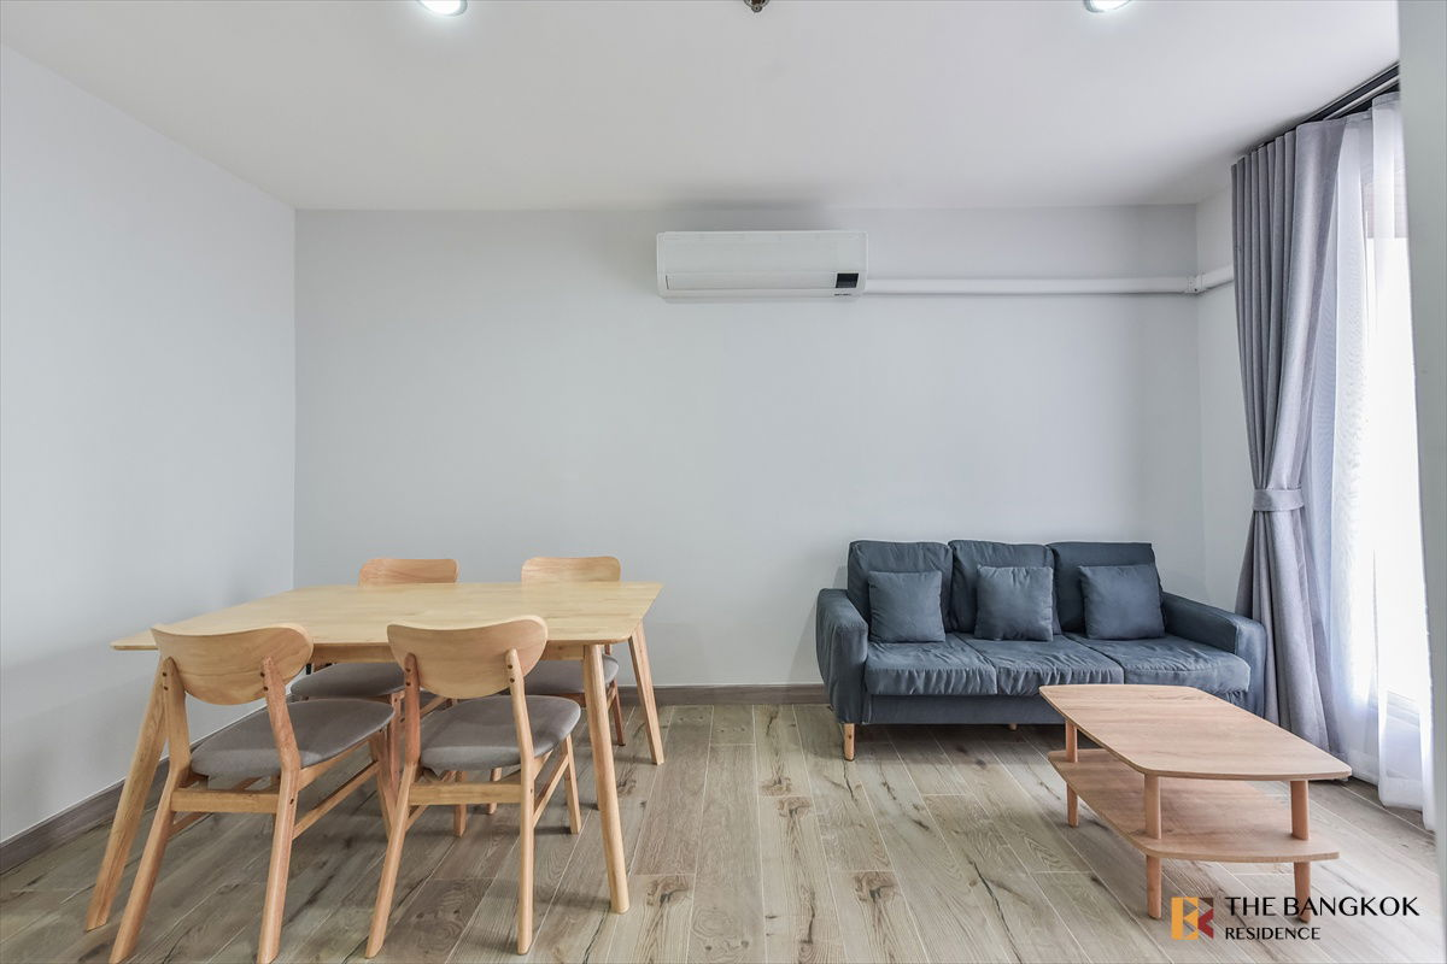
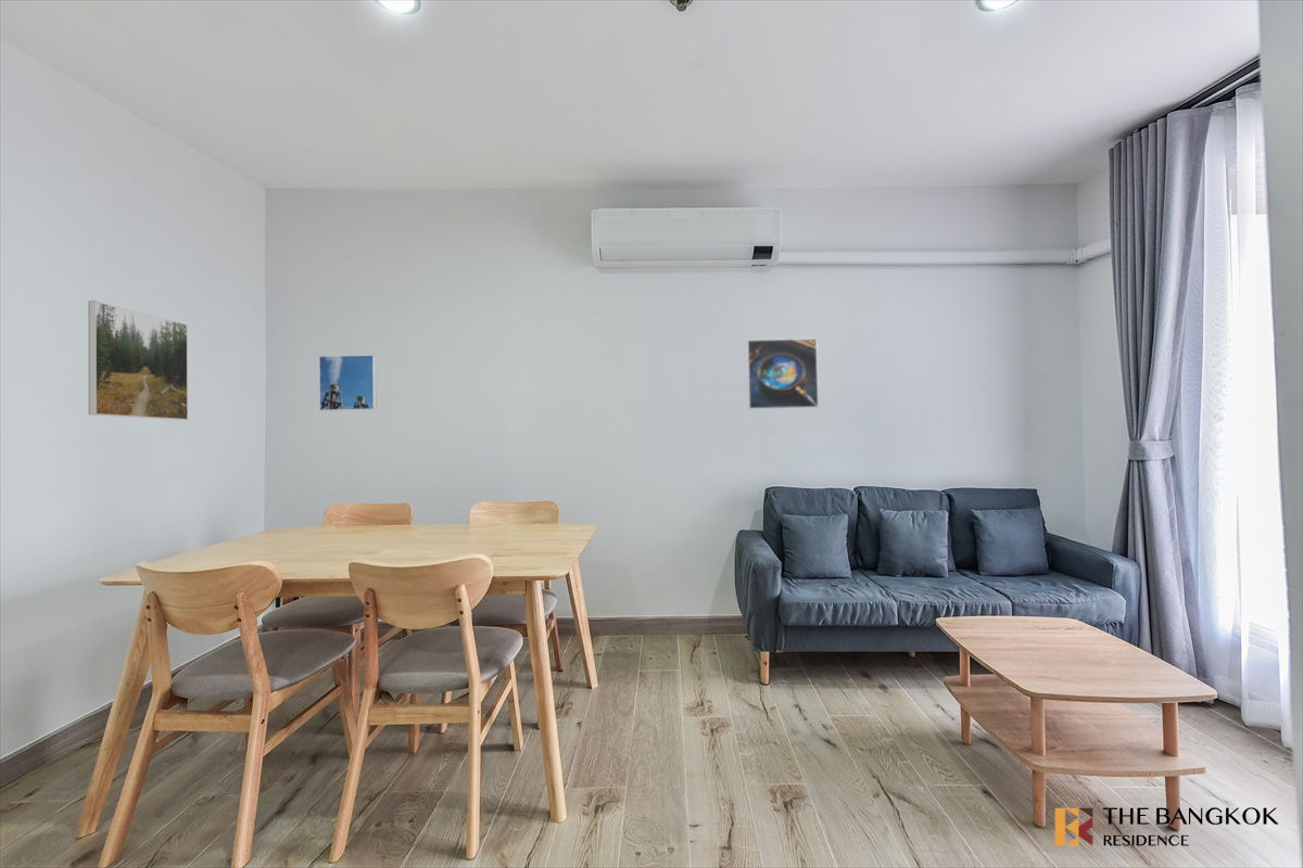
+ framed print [746,337,820,410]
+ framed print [88,299,189,421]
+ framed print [318,354,377,412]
